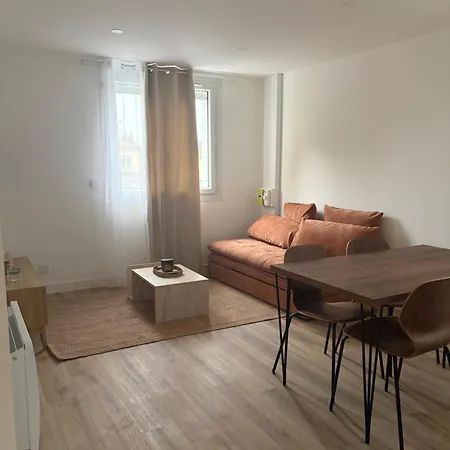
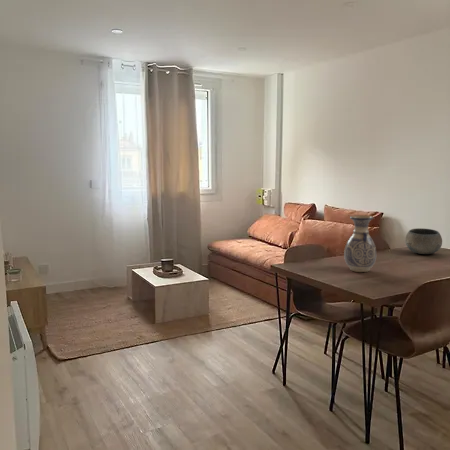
+ vase [343,214,377,273]
+ bowl [404,227,443,255]
